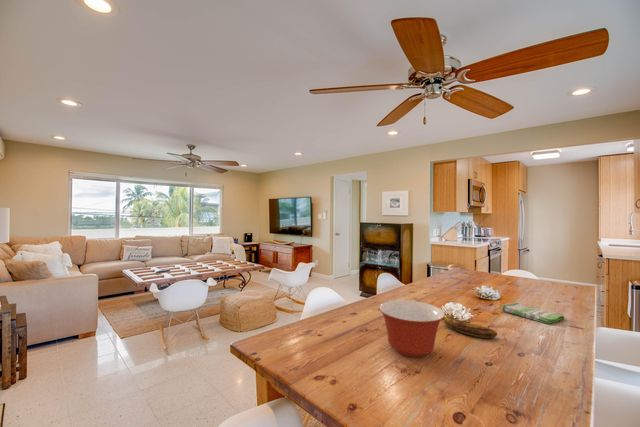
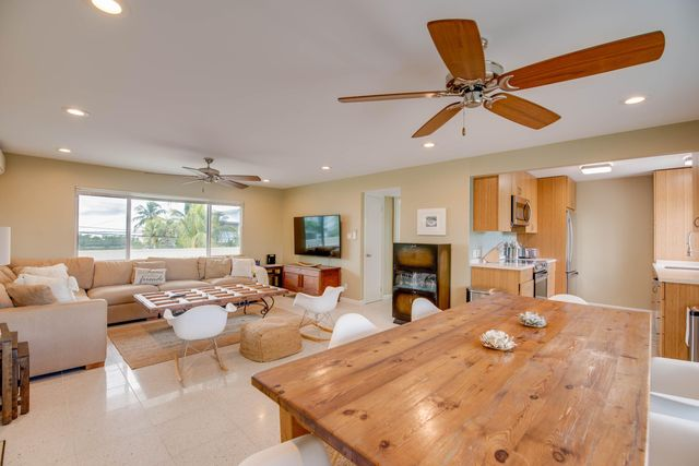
- dish towel [501,301,565,325]
- mixing bowl [378,299,446,358]
- banana [443,312,498,339]
